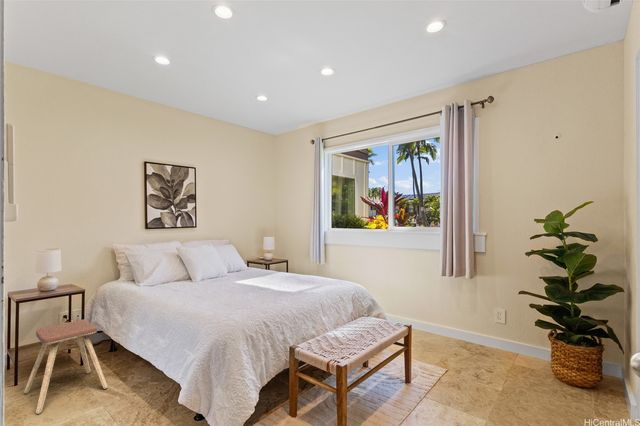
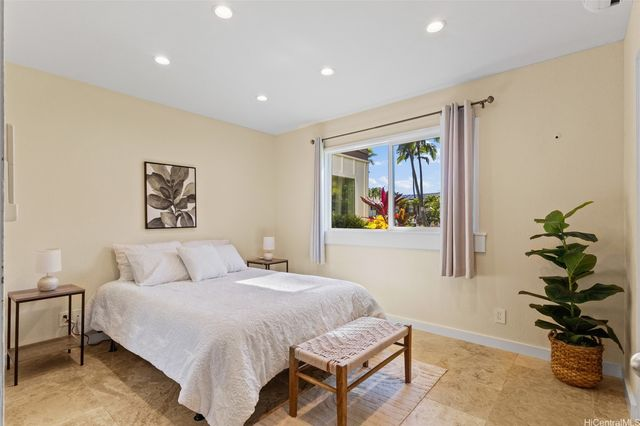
- music stool [23,319,109,415]
